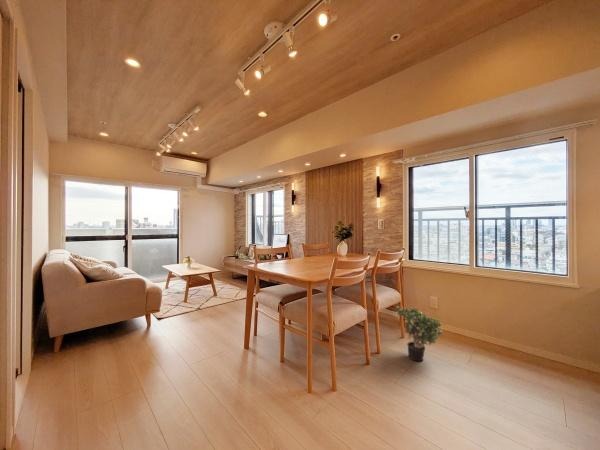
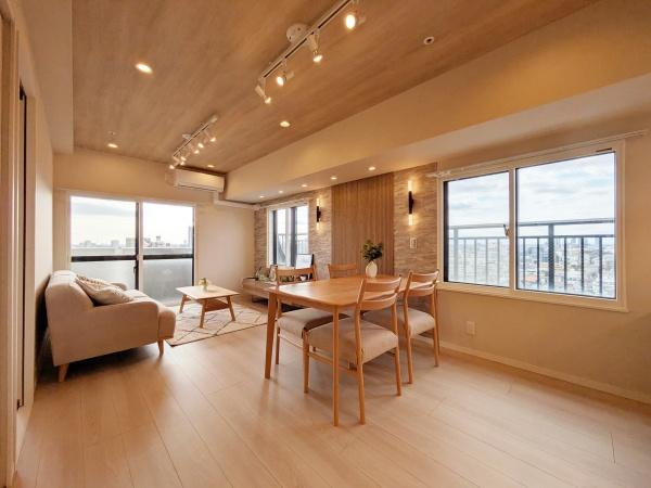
- potted plant [395,305,444,362]
